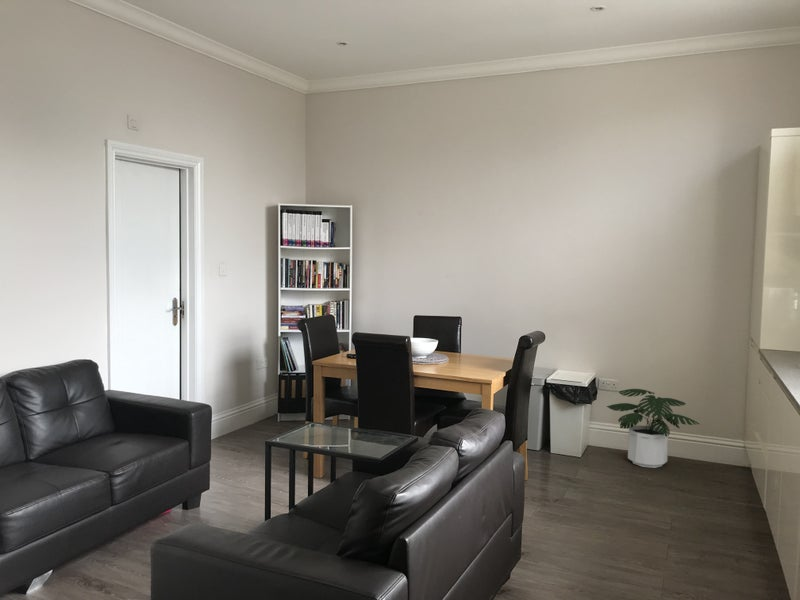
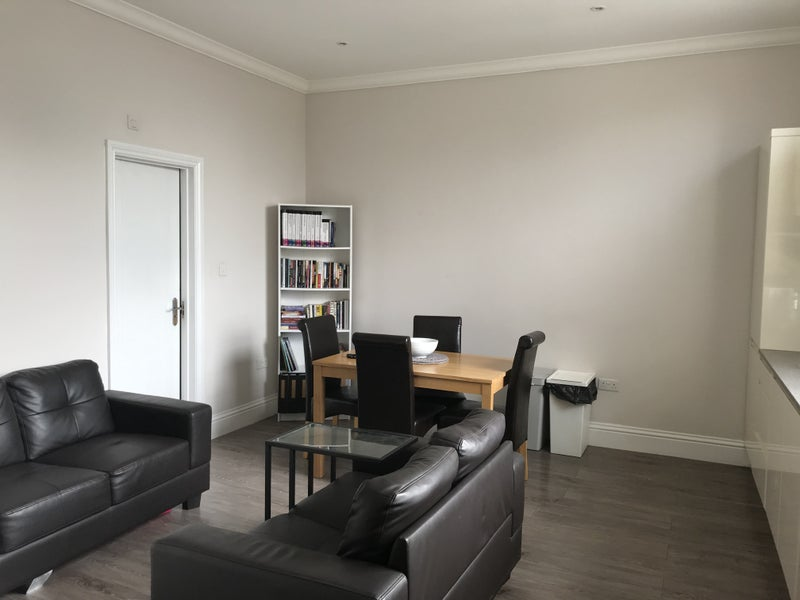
- potted plant [606,388,700,469]
